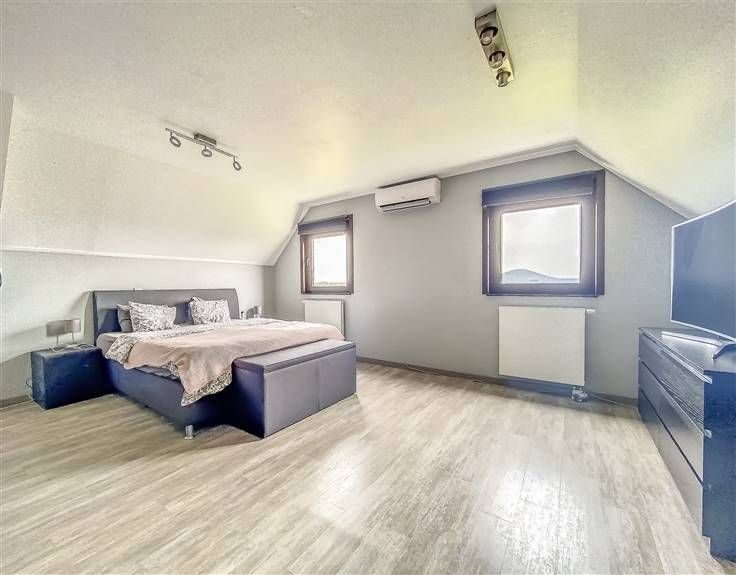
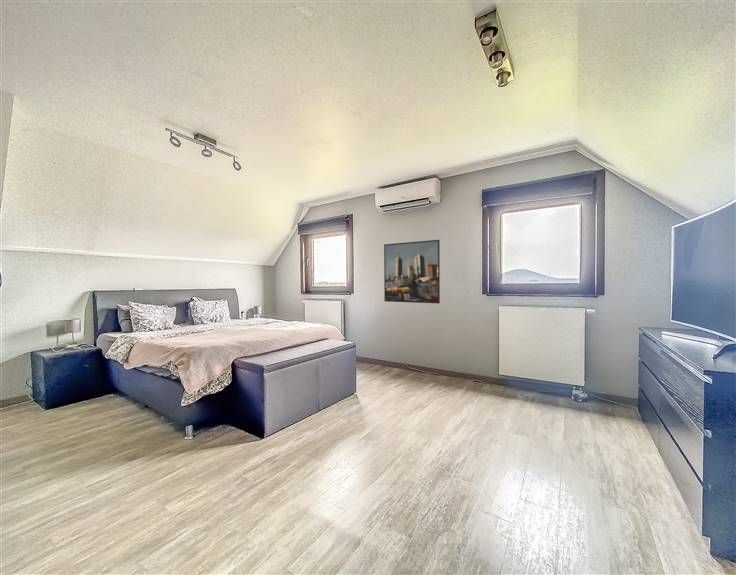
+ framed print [383,239,441,304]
